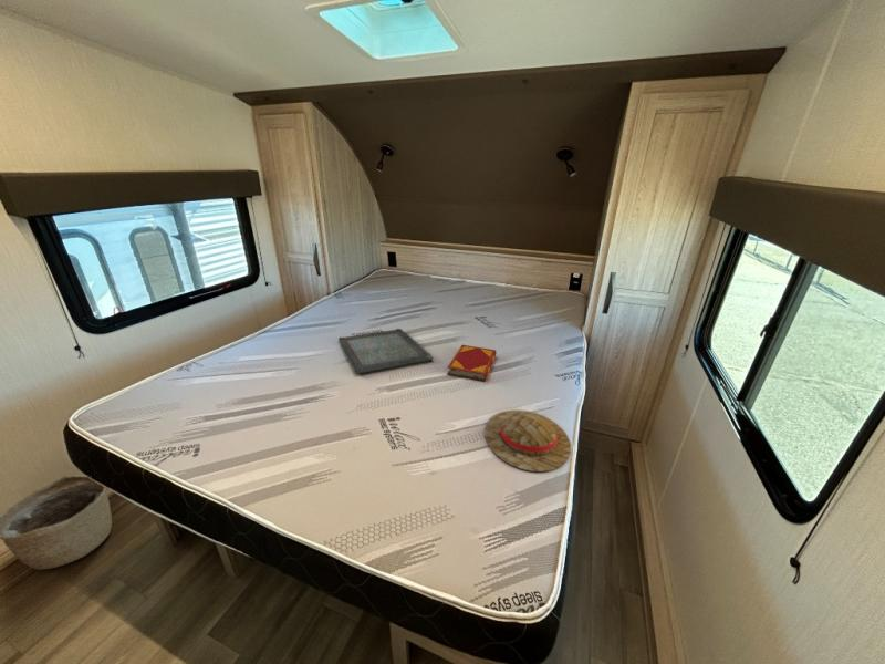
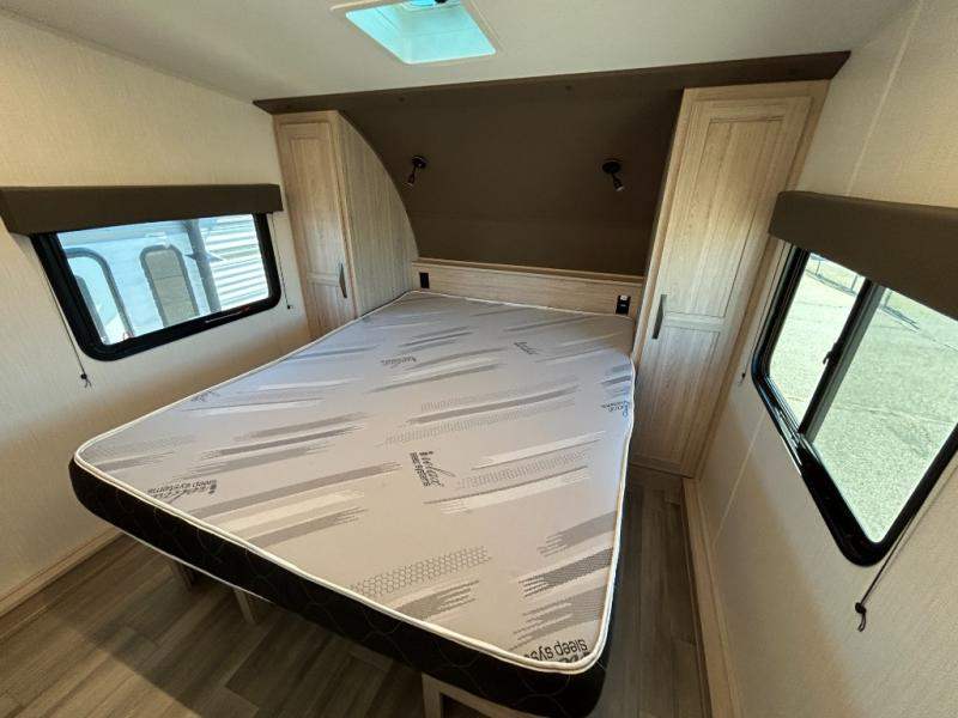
- hardback book [446,344,498,382]
- straw hat [483,408,572,473]
- basket [0,474,113,571]
- serving tray [337,328,435,375]
